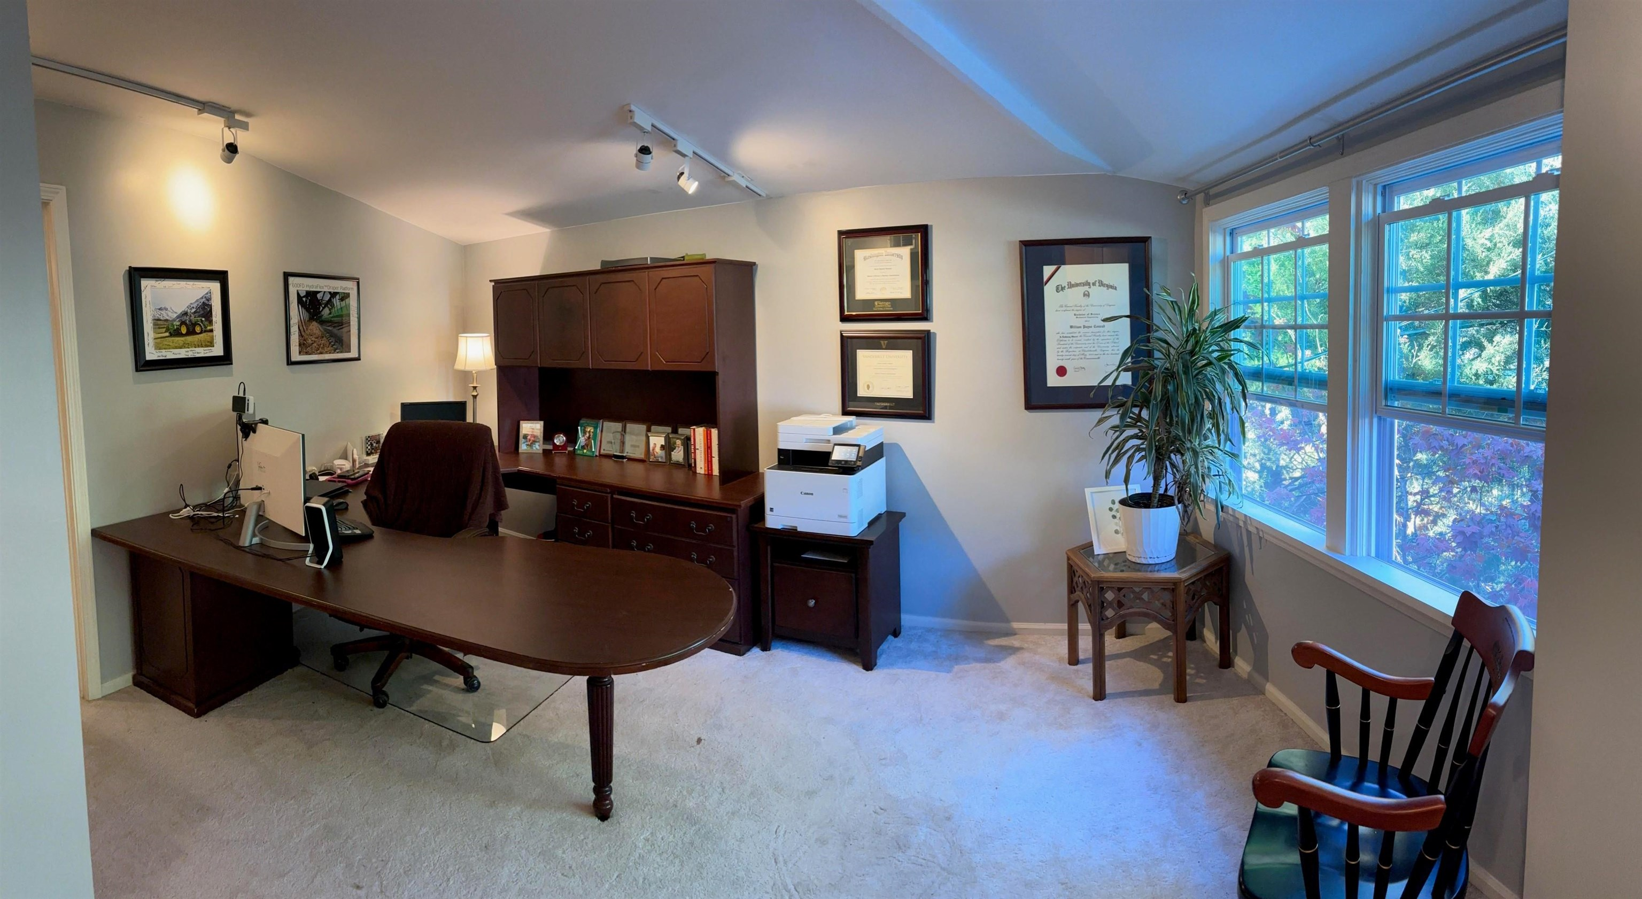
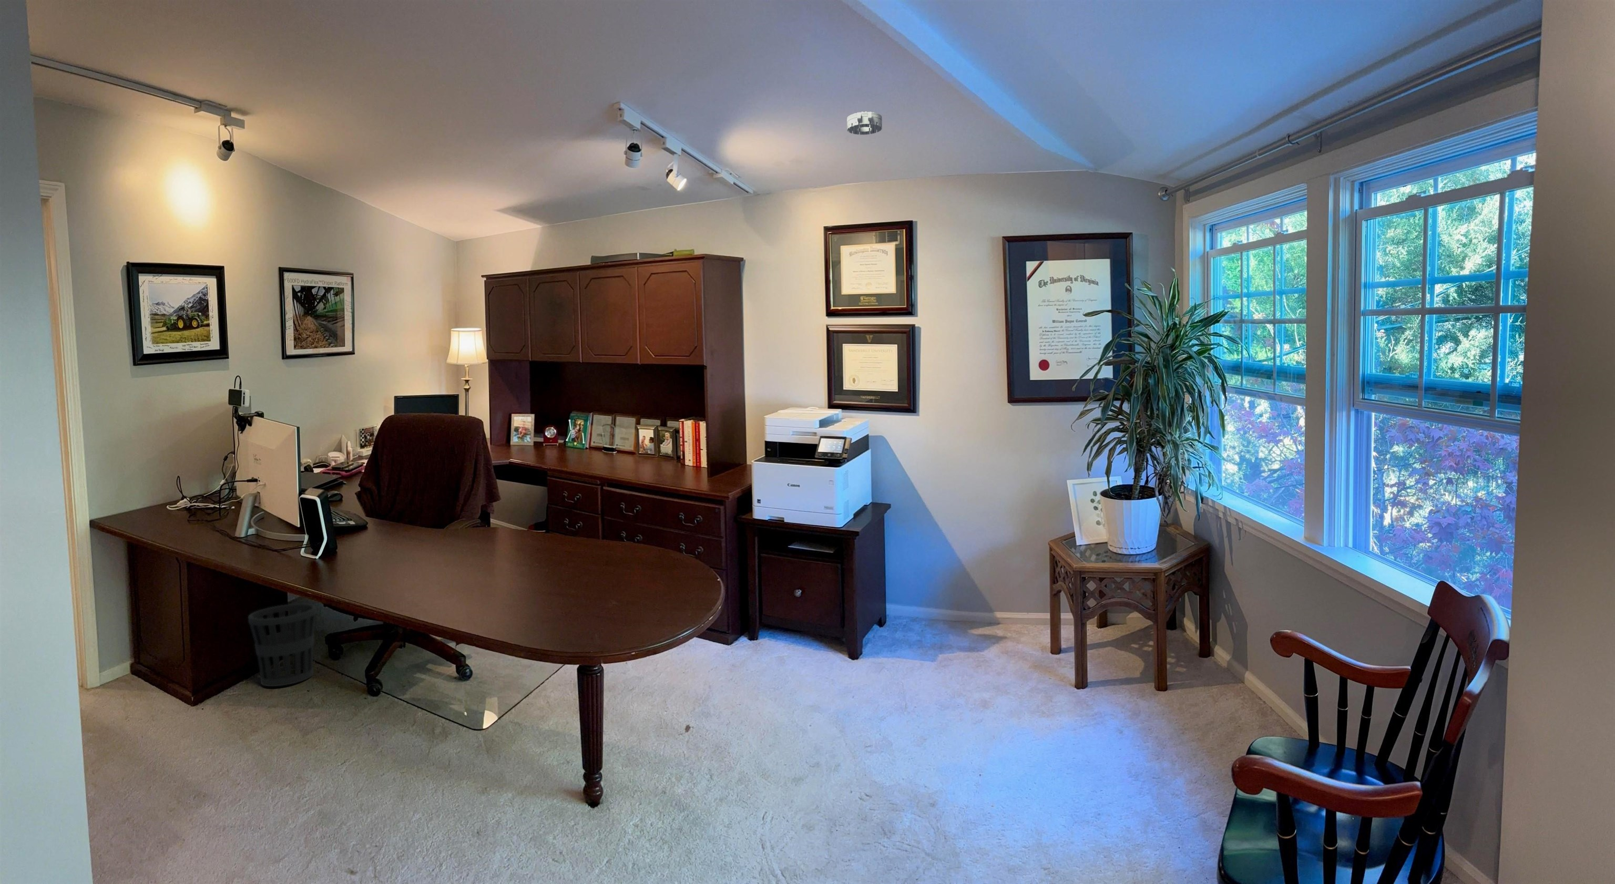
+ wastebasket [247,603,318,687]
+ smoke detector [846,111,883,135]
